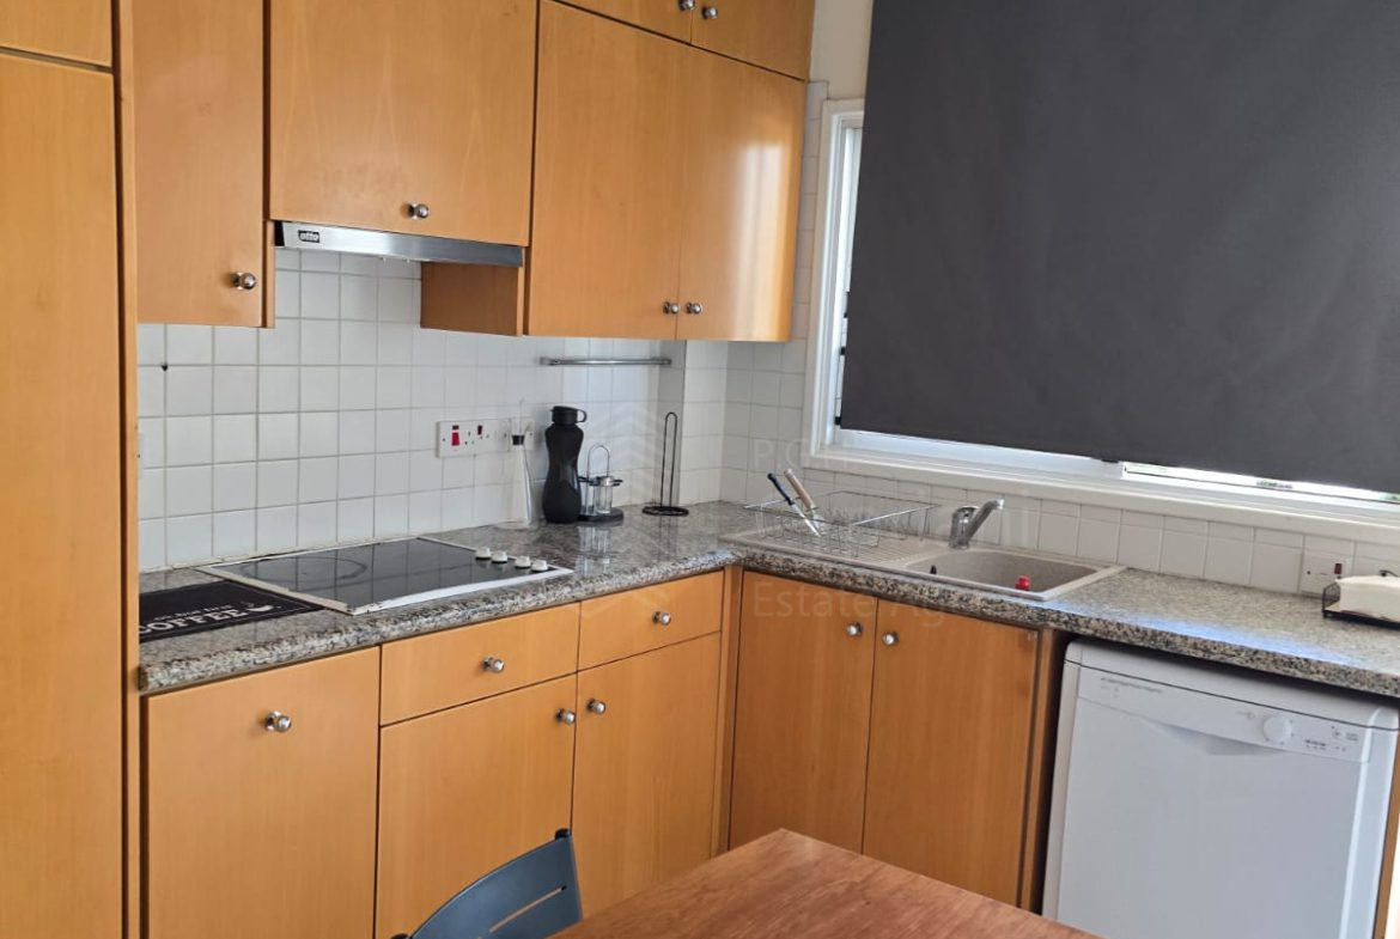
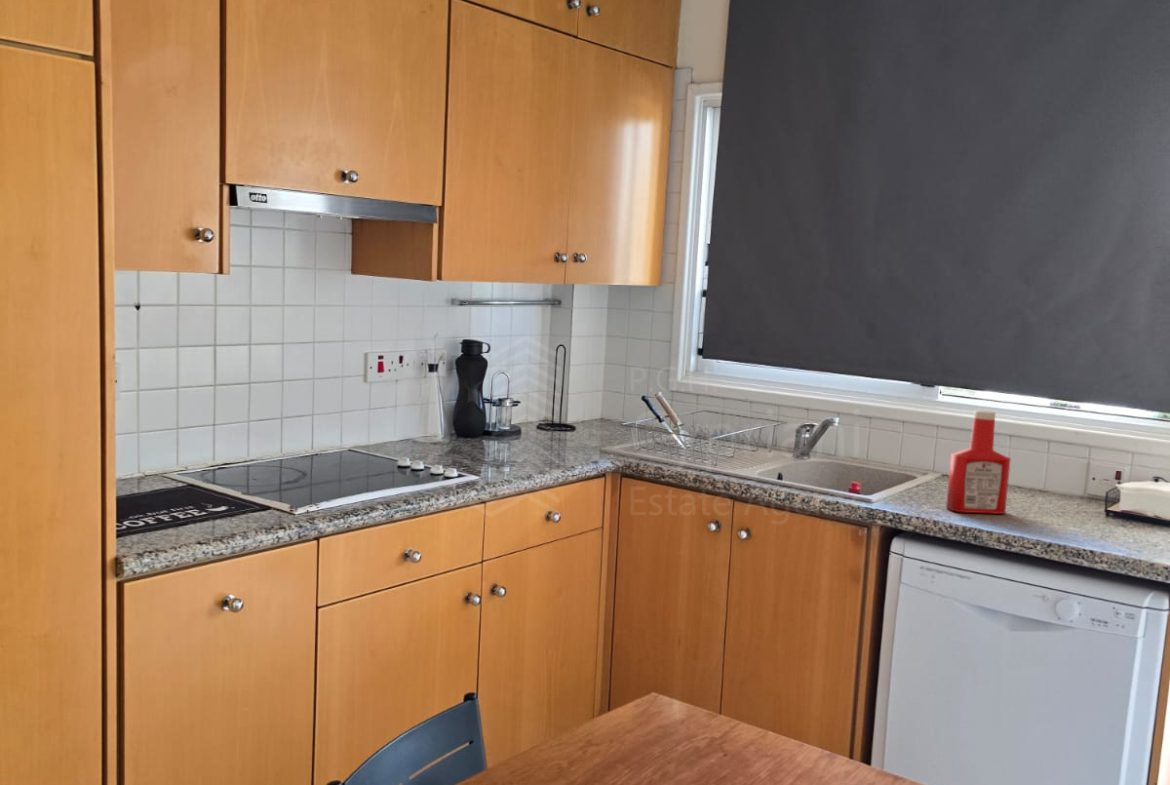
+ soap bottle [945,410,1012,515]
